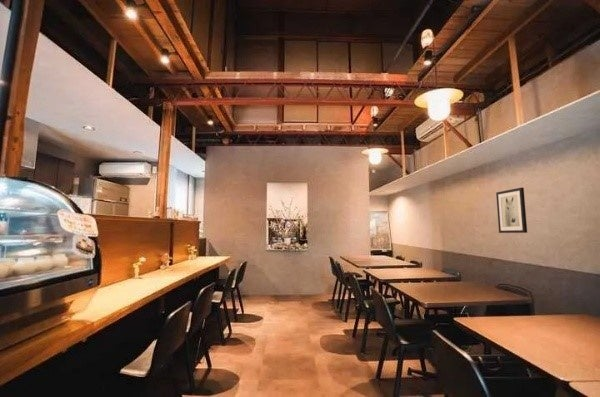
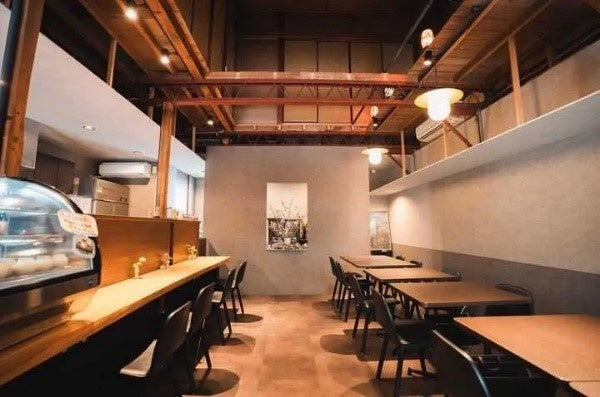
- wall art [495,187,528,234]
